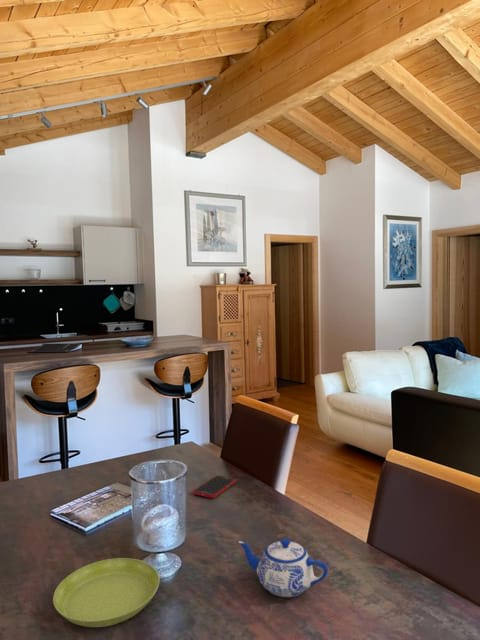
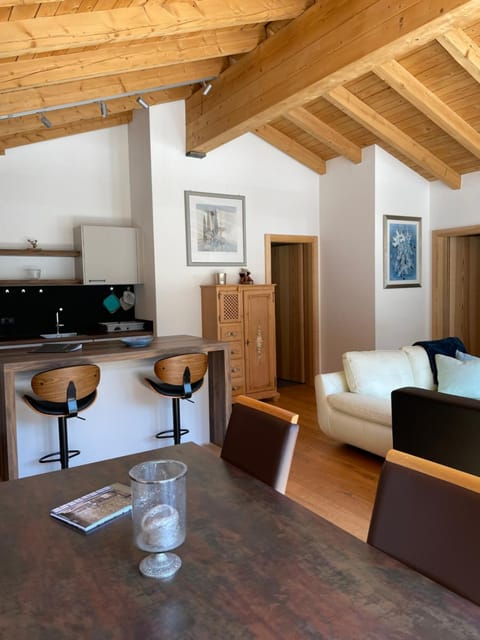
- saucer [52,557,161,628]
- teapot [237,537,329,598]
- cell phone [192,474,237,499]
